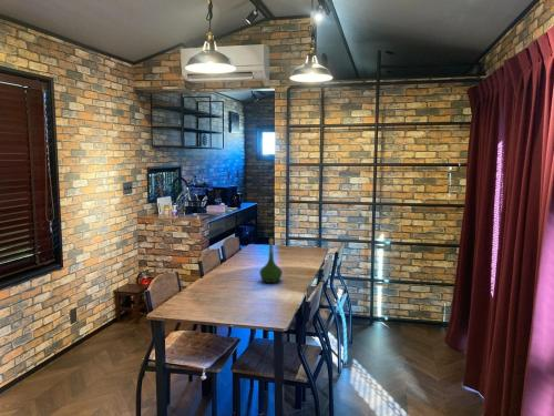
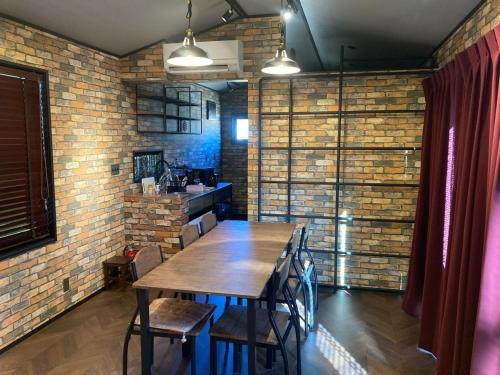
- vase [258,237,284,284]
